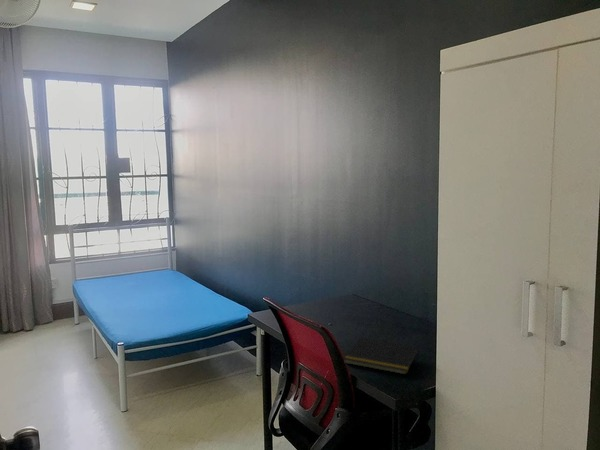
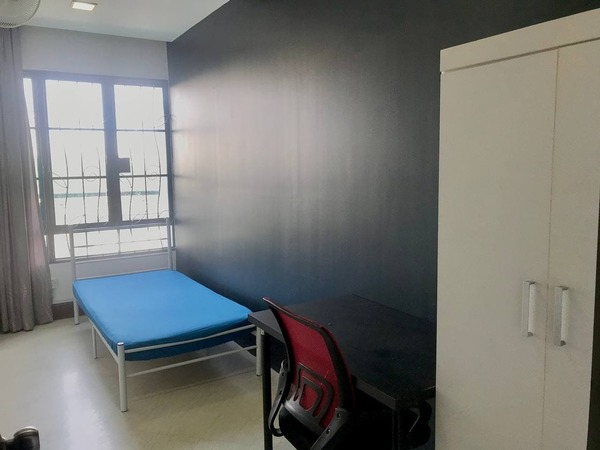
- notepad [343,336,420,375]
